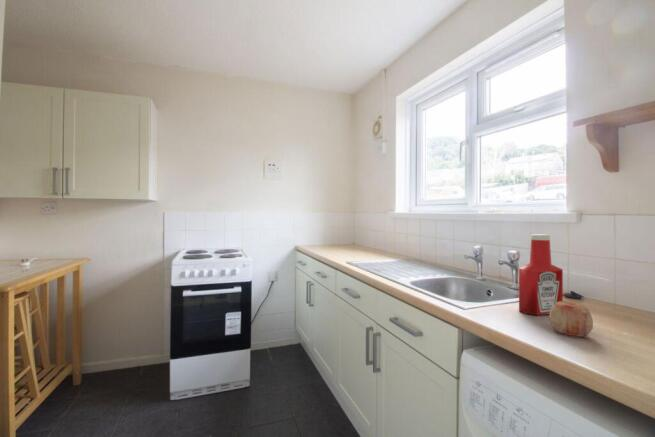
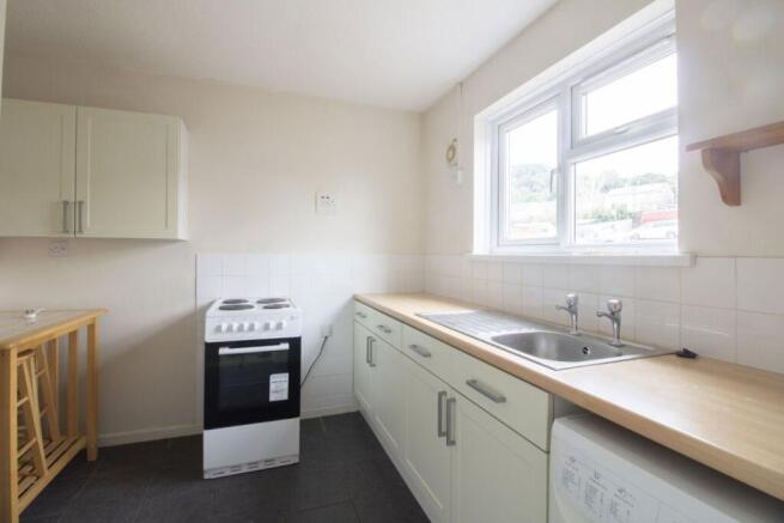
- apple [548,300,594,338]
- soap bottle [518,233,564,316]
